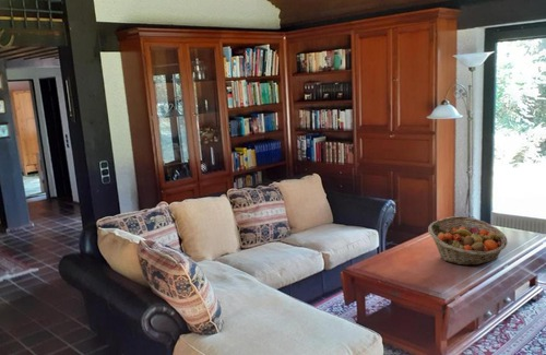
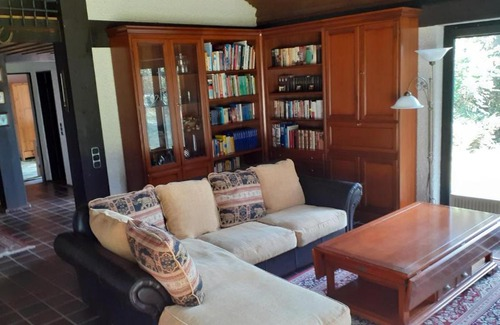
- fruit basket [427,215,509,267]
